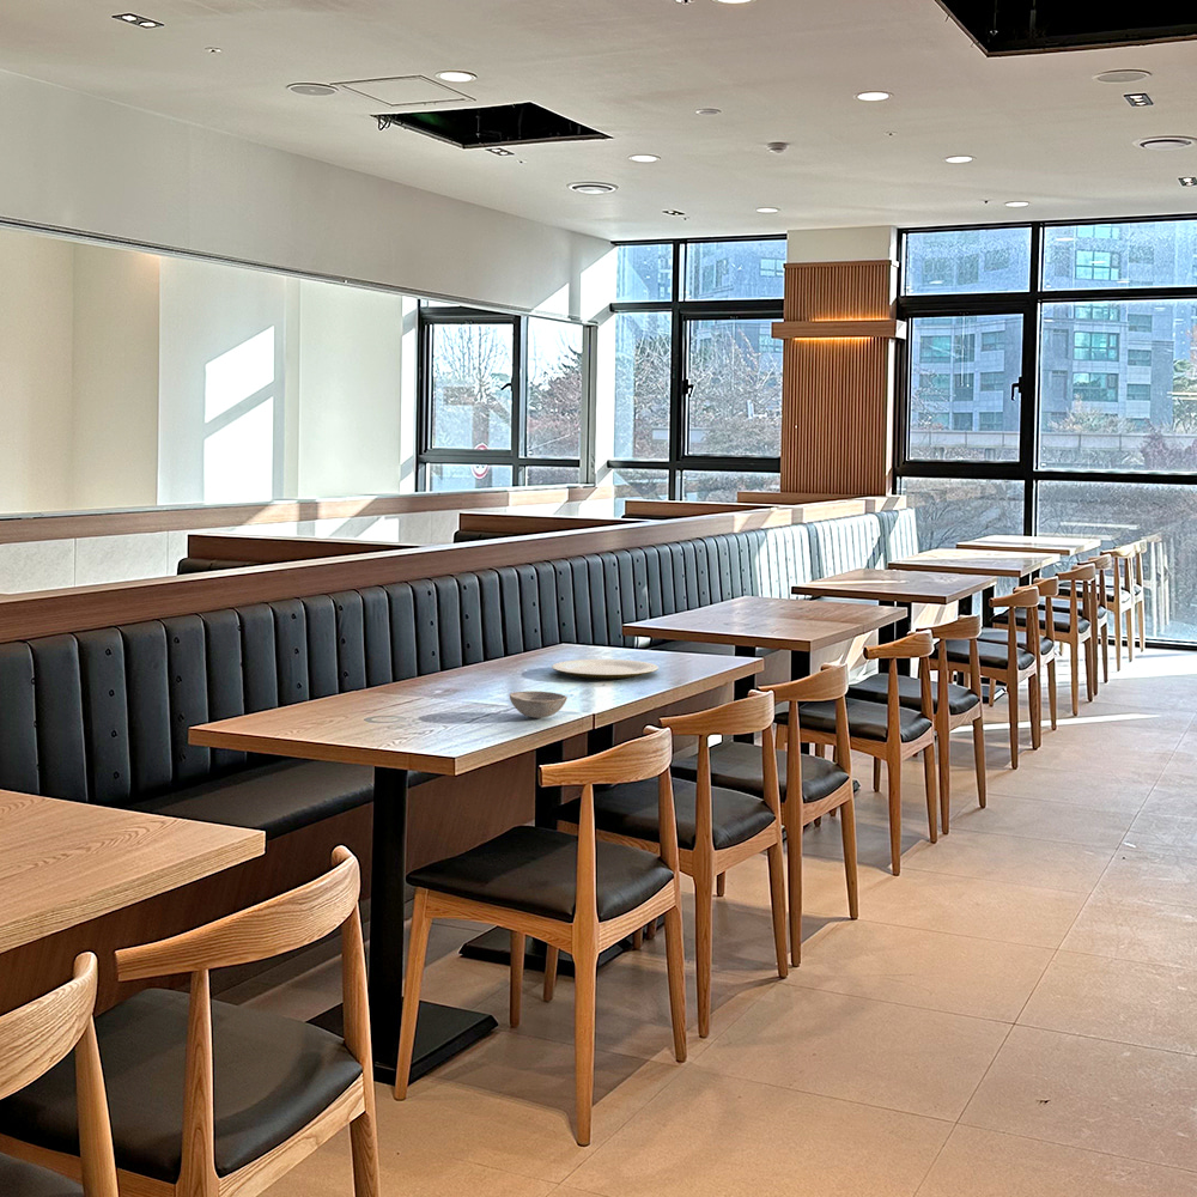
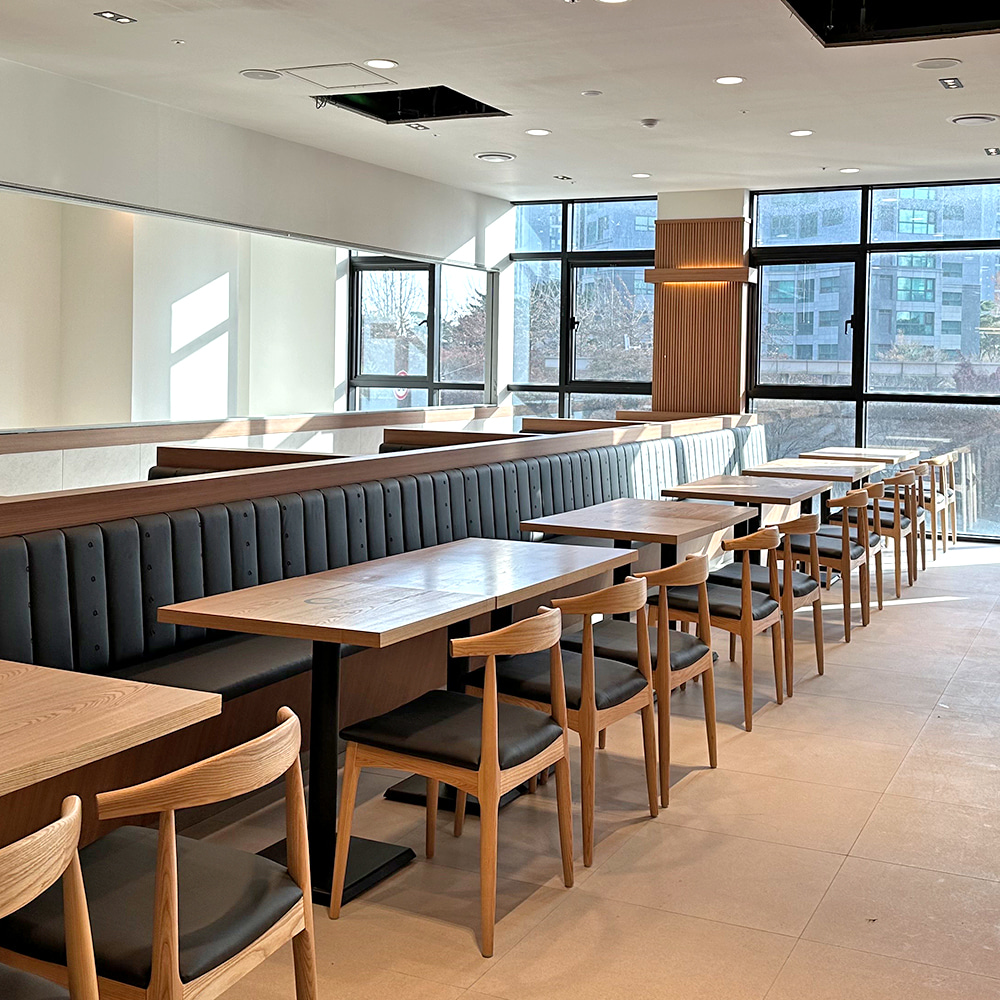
- bowl [509,691,569,719]
- plate [551,658,660,680]
